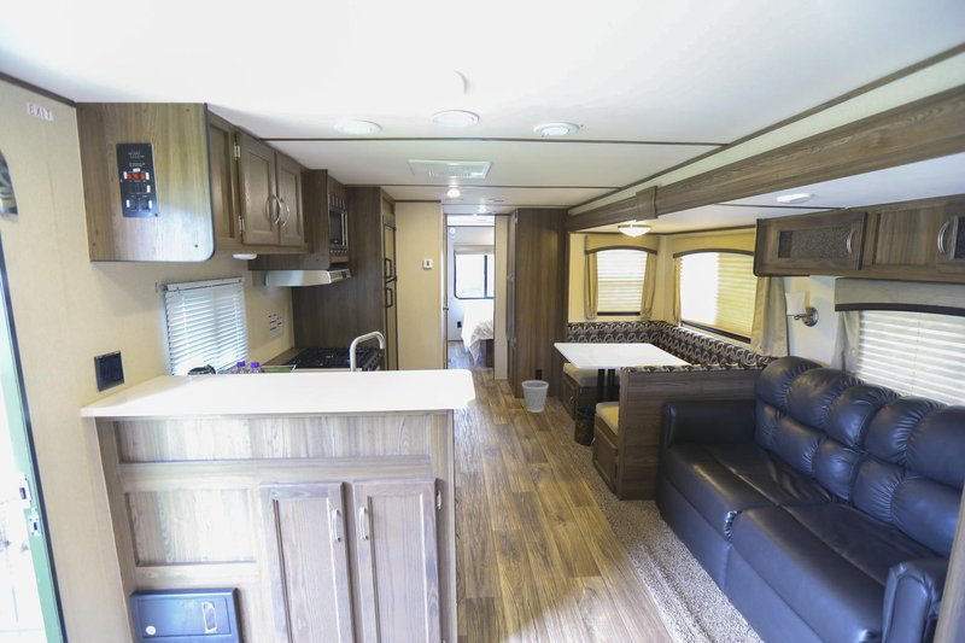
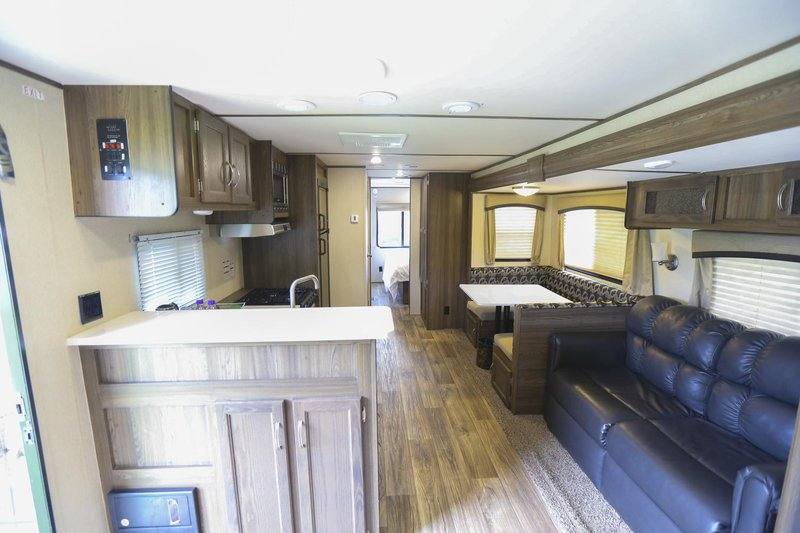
- wastebasket [521,379,550,414]
